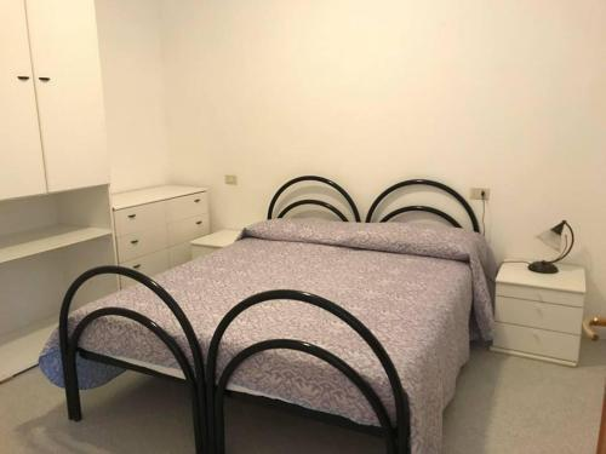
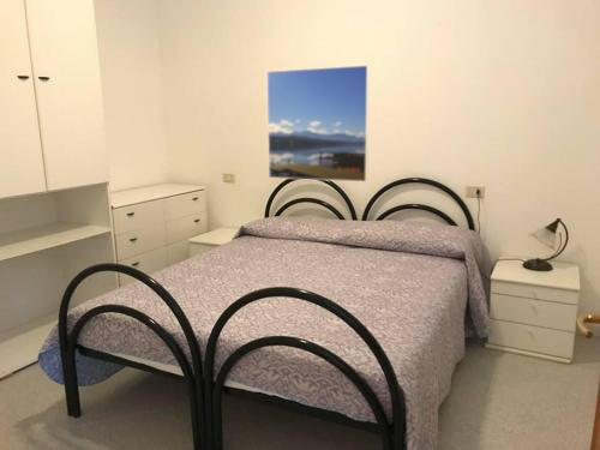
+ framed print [265,64,371,182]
